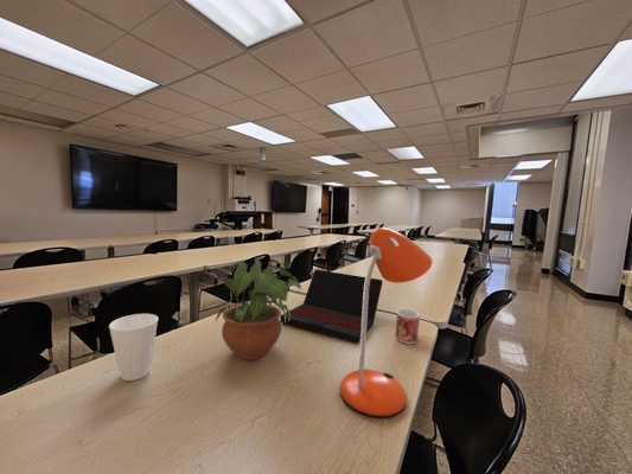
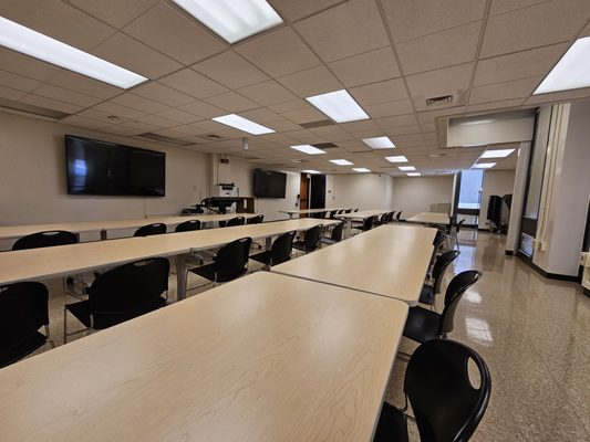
- desk lamp [339,226,434,419]
- mug [394,308,421,345]
- laptop [279,269,384,345]
- potted plant [215,256,302,361]
- cup [108,313,159,382]
